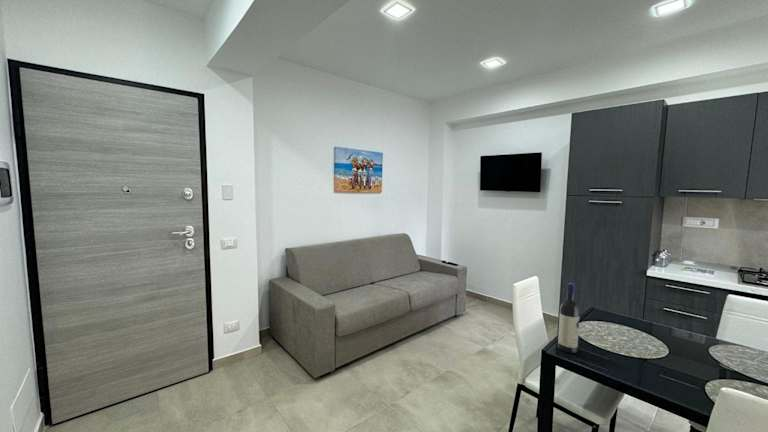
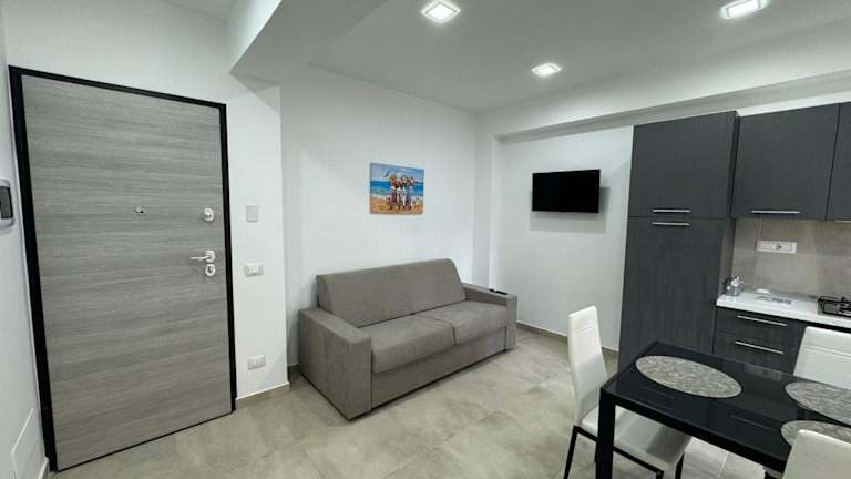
- wine bottle [557,282,581,354]
